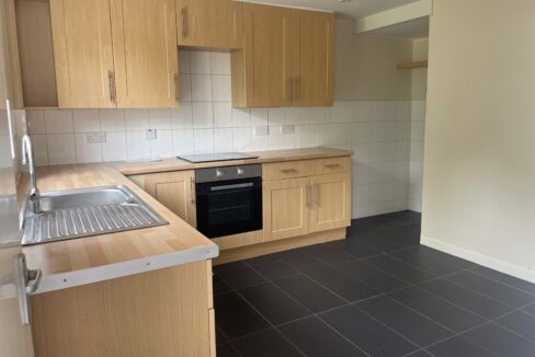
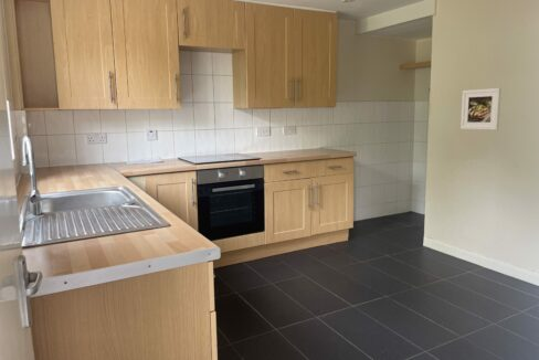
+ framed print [459,87,503,131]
